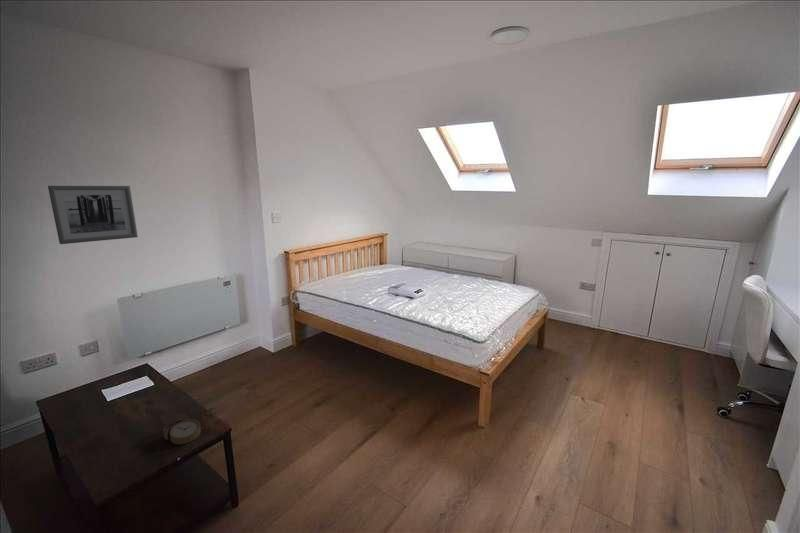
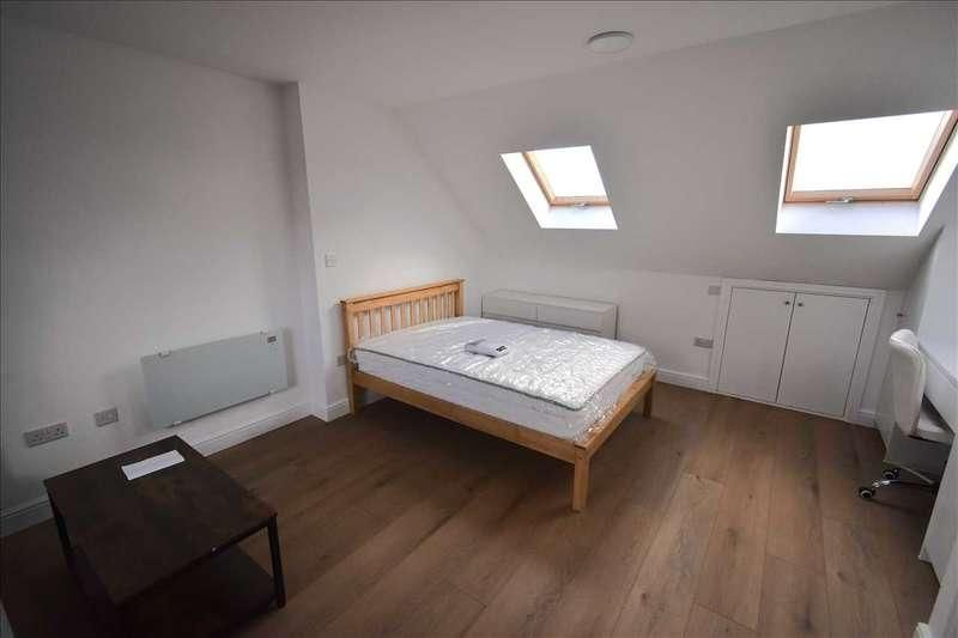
- alarm clock [162,418,205,445]
- wall art [47,185,139,245]
